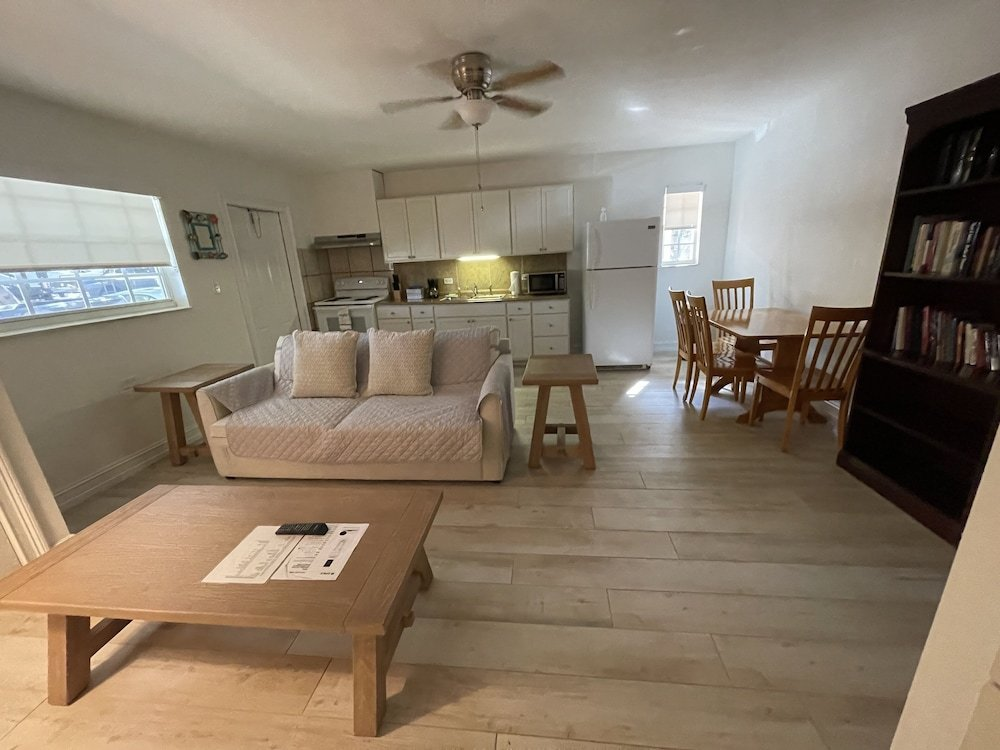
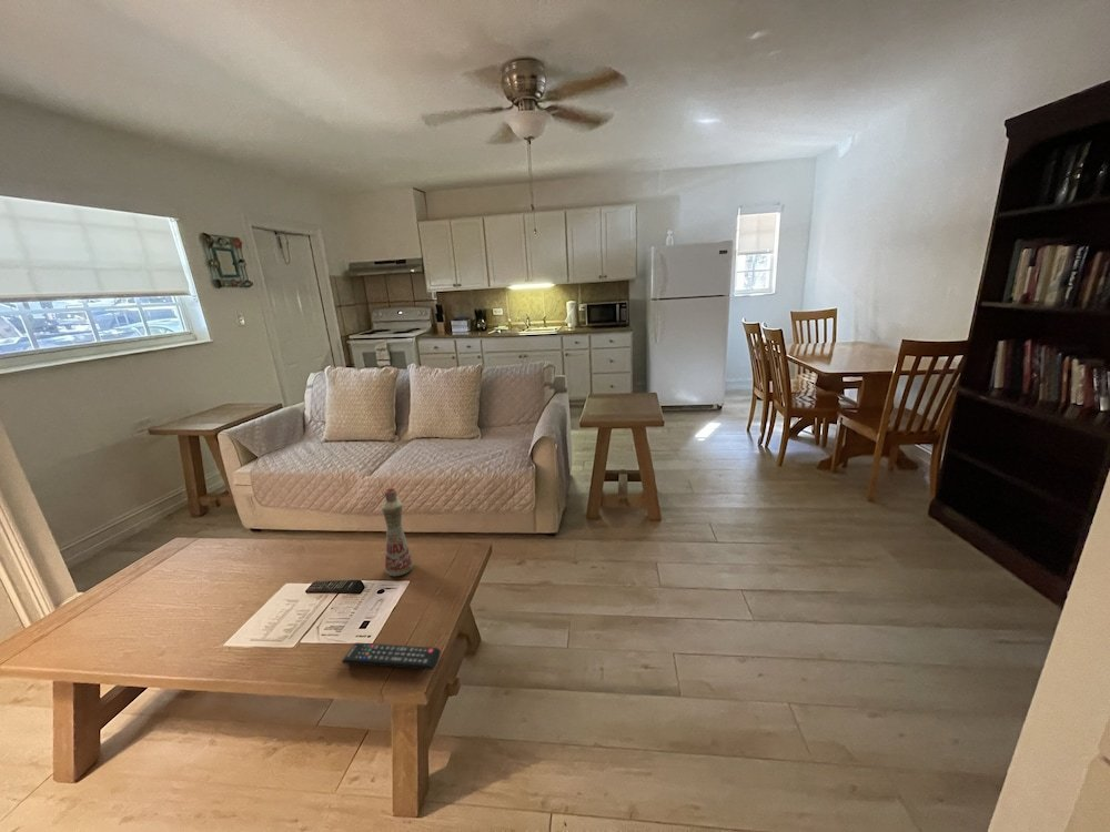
+ bottle [381,487,414,577]
+ remote control [341,642,442,671]
